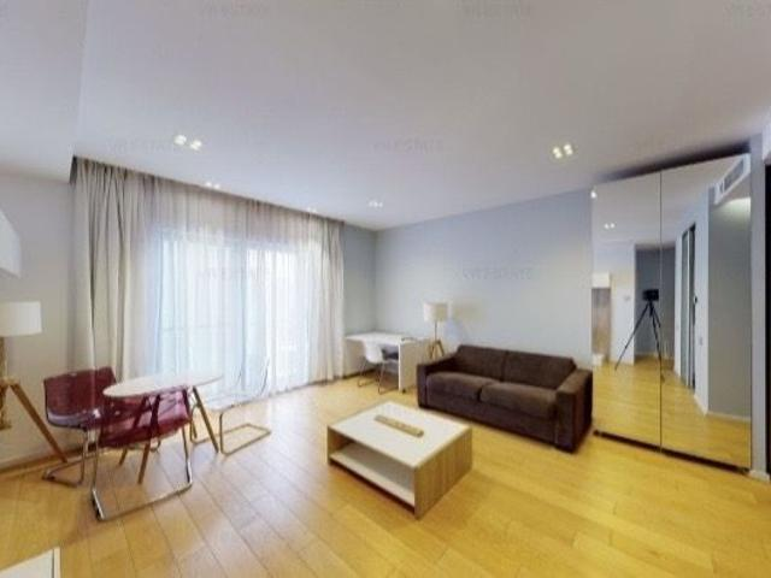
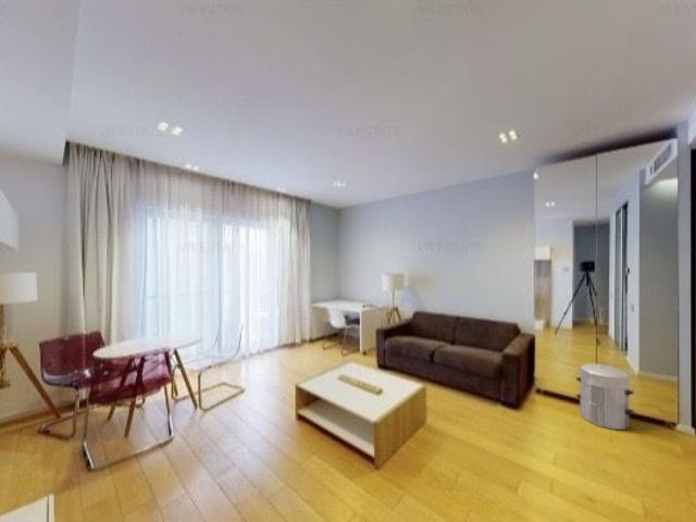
+ waste bin [575,362,635,431]
